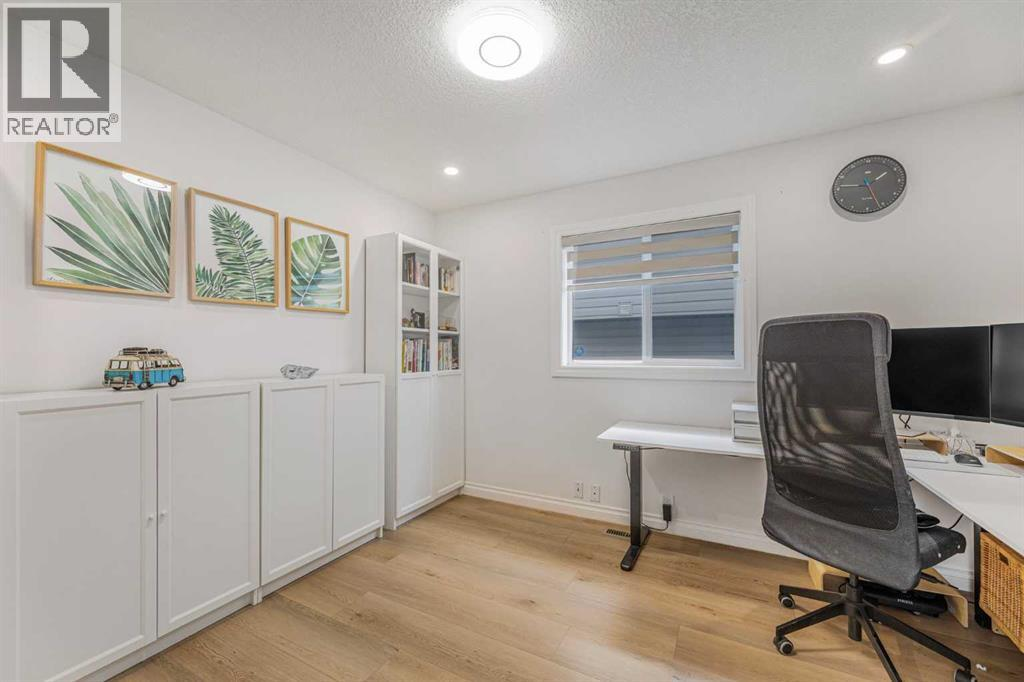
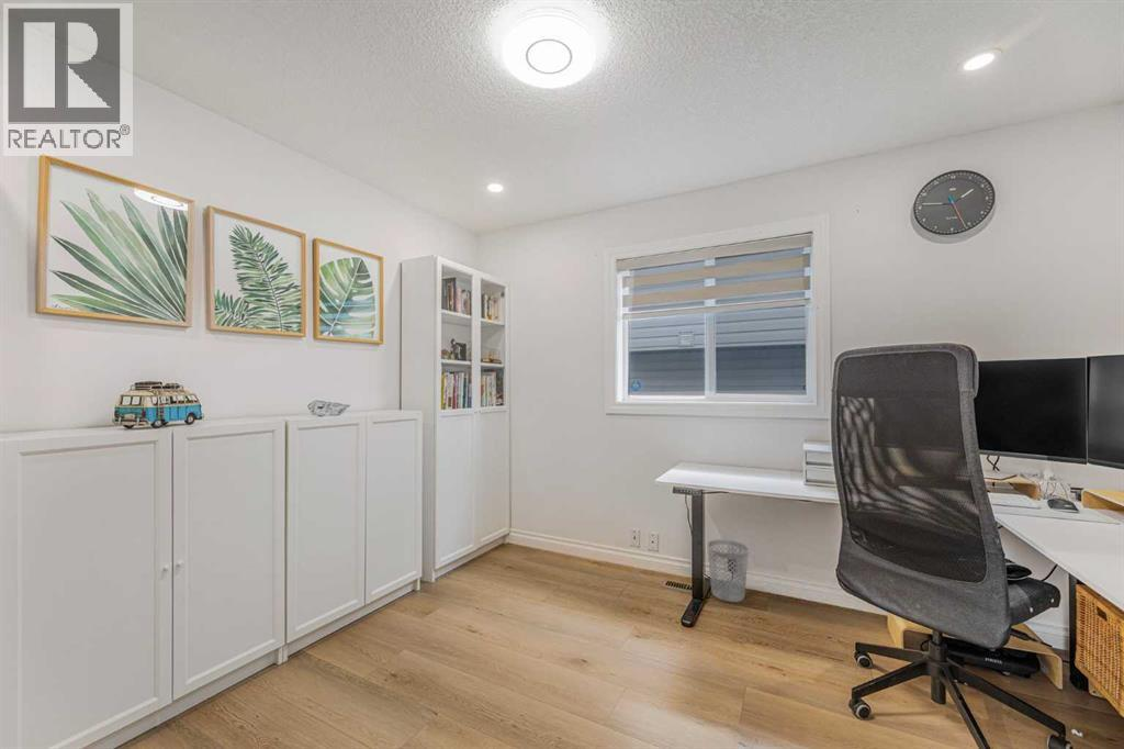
+ wastebasket [707,538,750,603]
